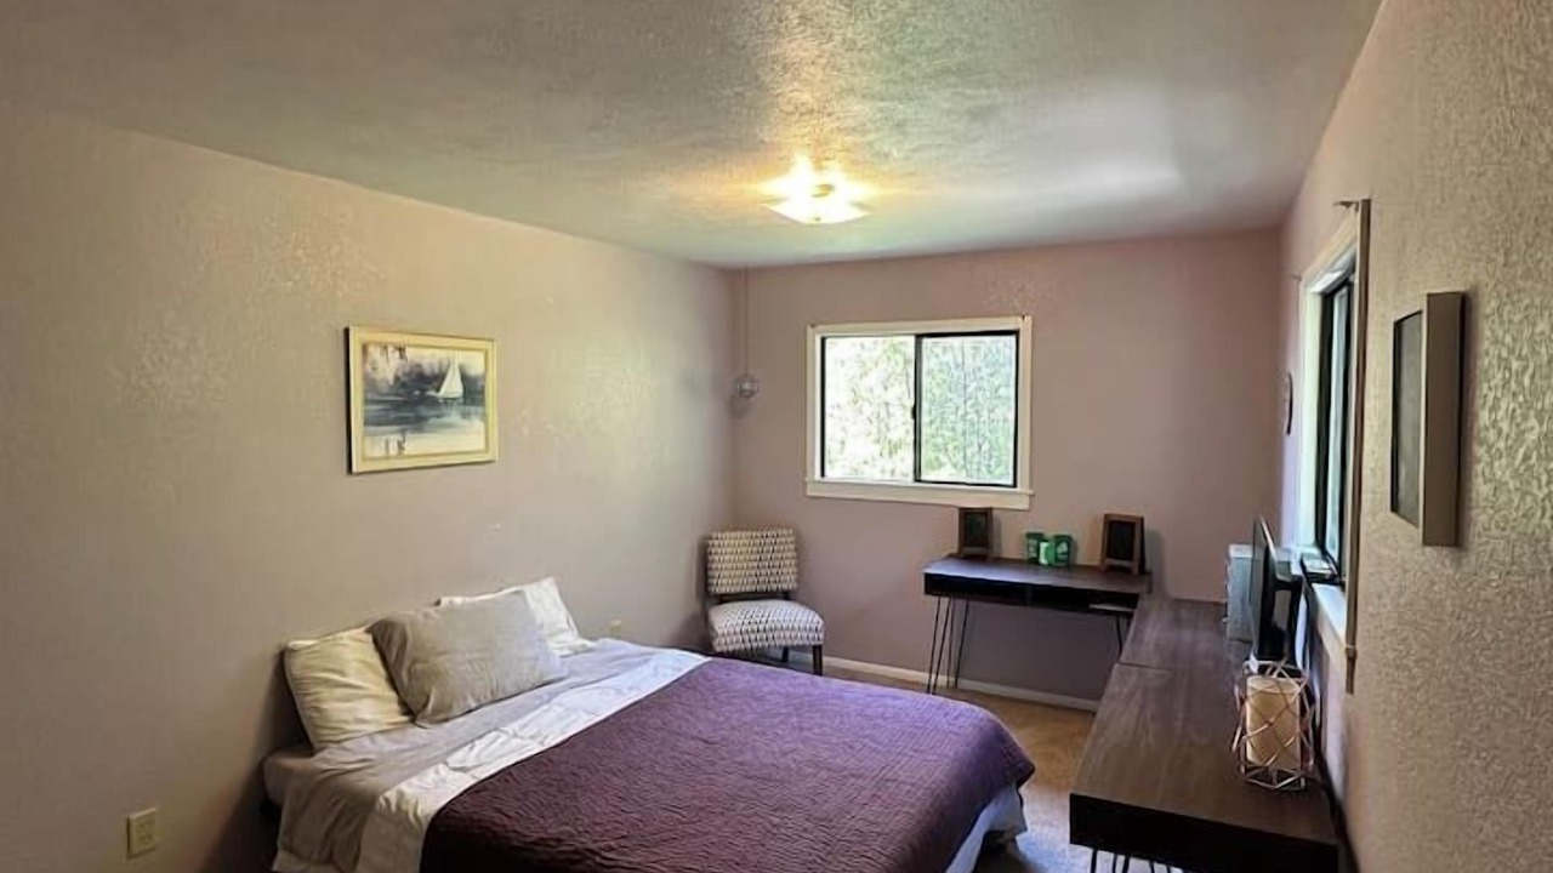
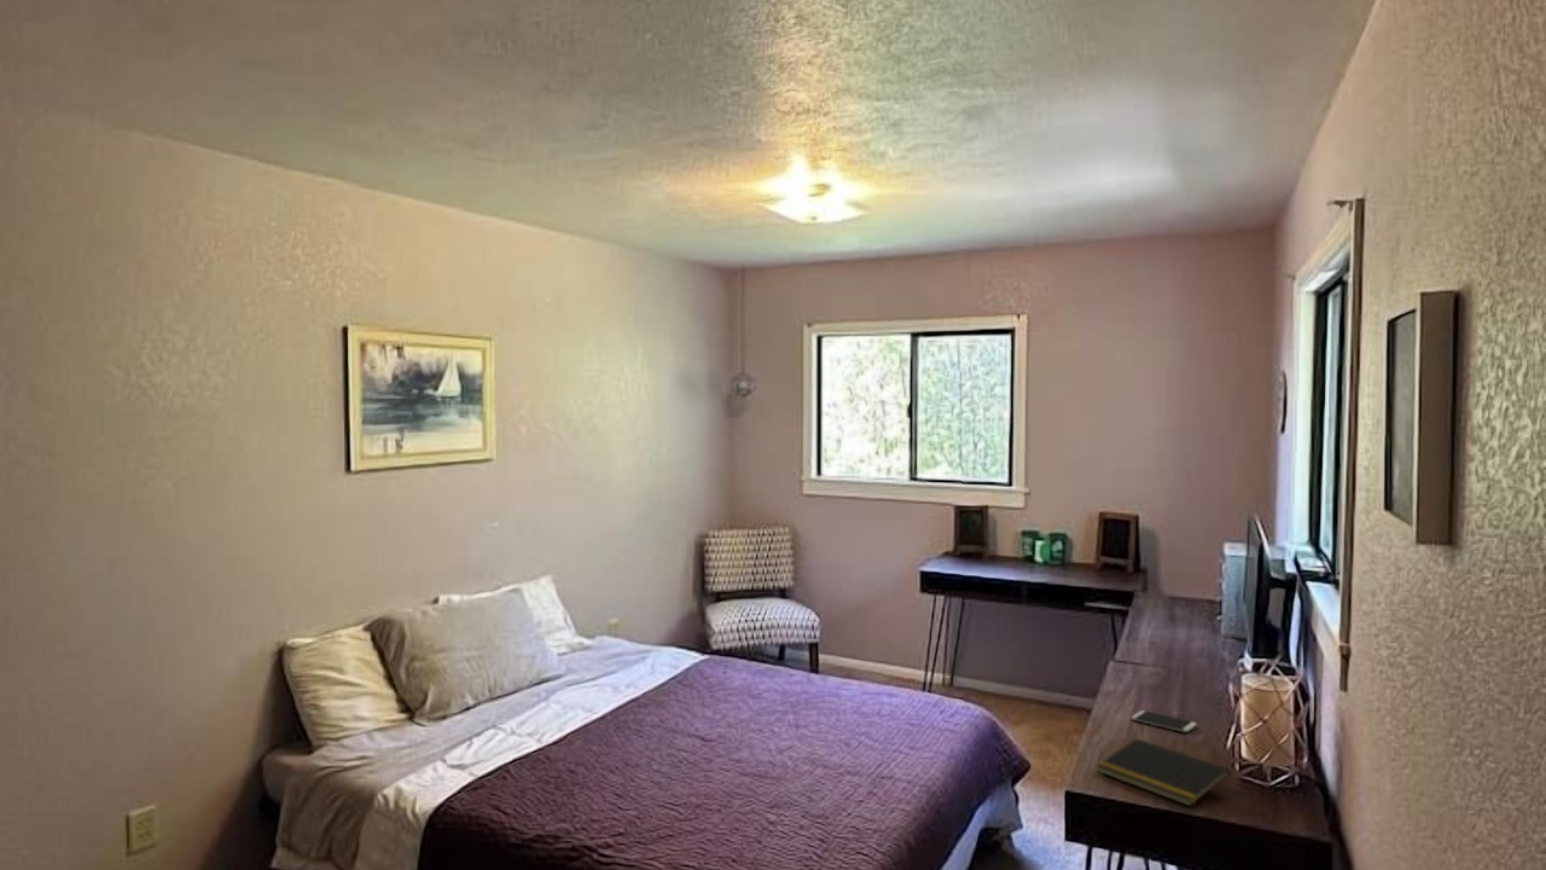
+ smartphone [1131,709,1198,733]
+ notepad [1095,737,1231,807]
